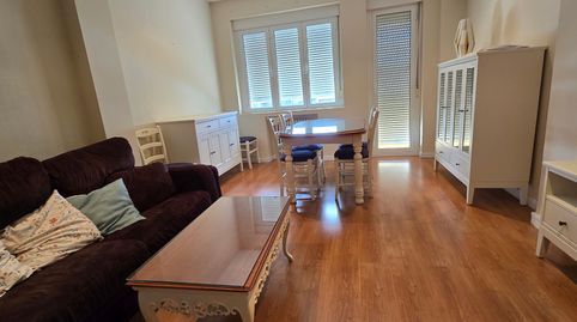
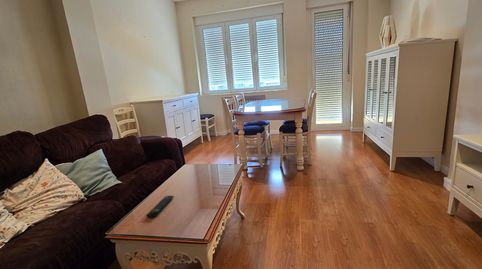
+ remote control [145,195,174,219]
